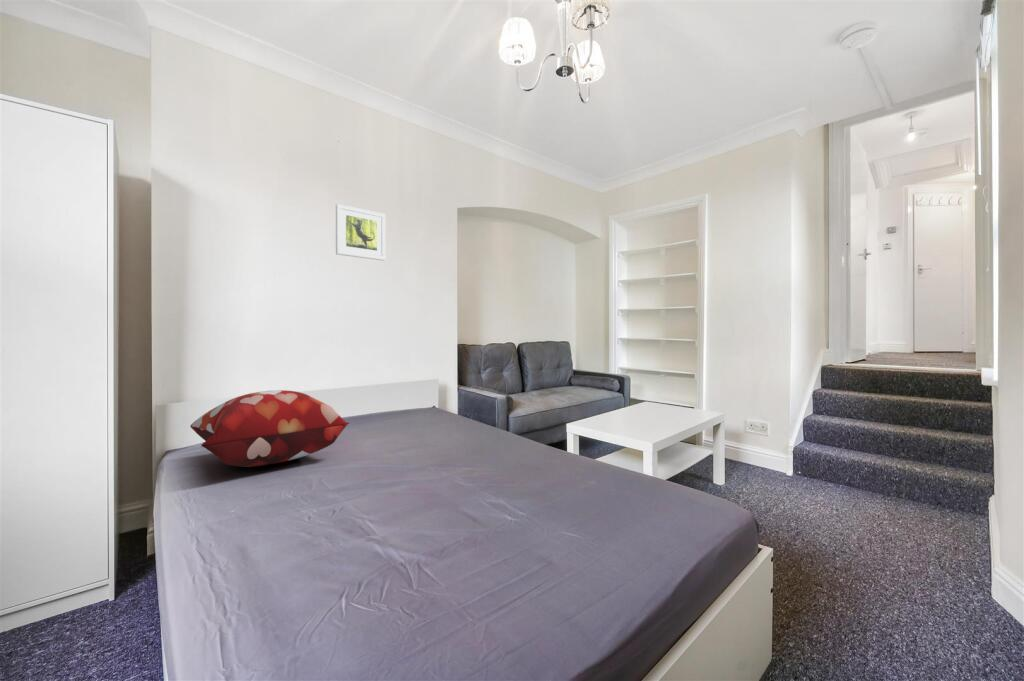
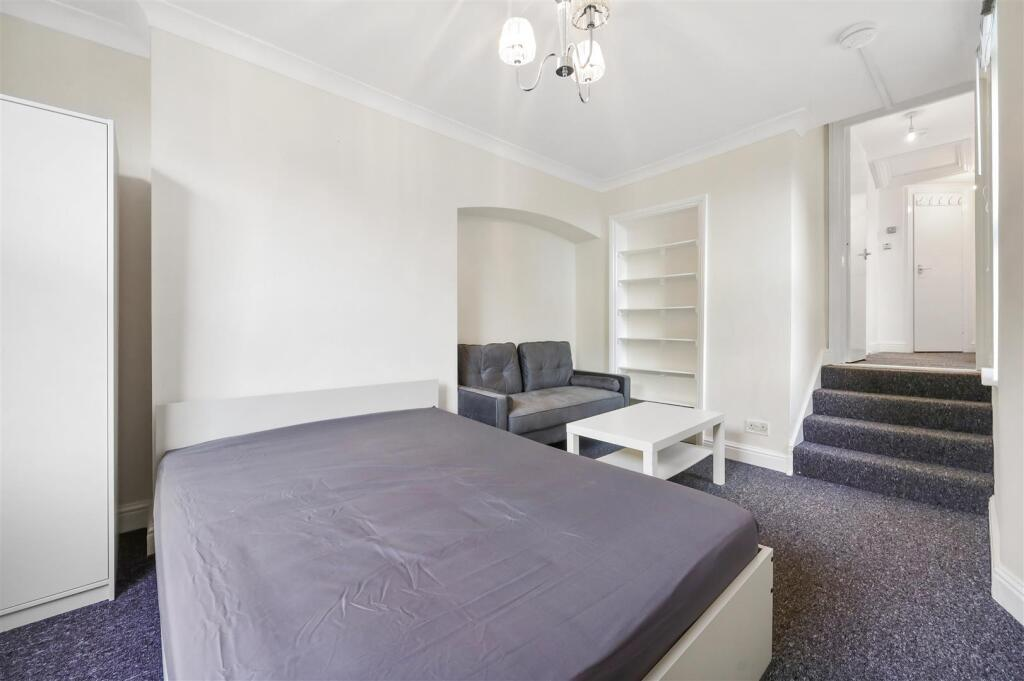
- decorative pillow [189,389,350,468]
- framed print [335,203,387,262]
